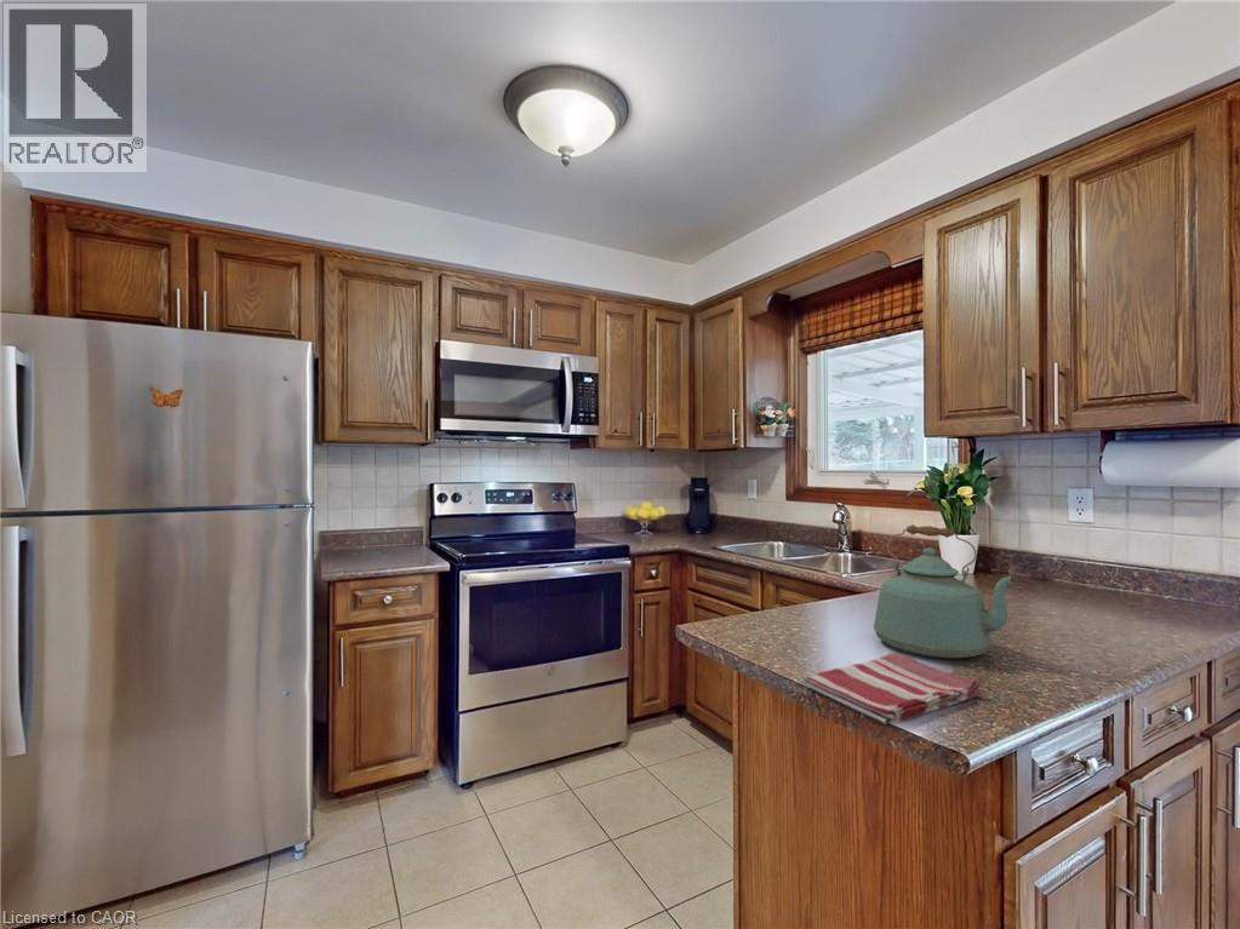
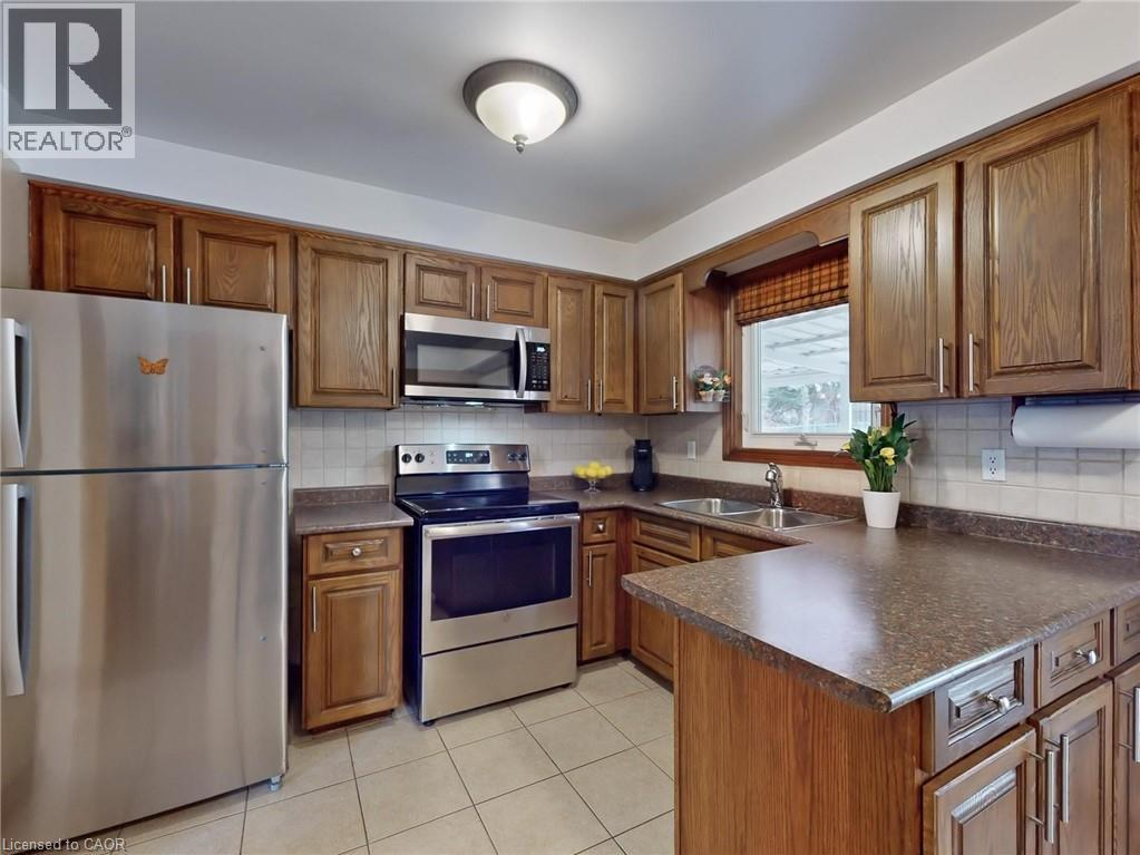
- dish towel [801,652,982,726]
- kettle [873,523,1017,660]
